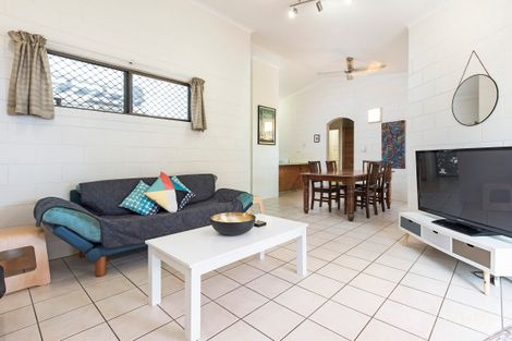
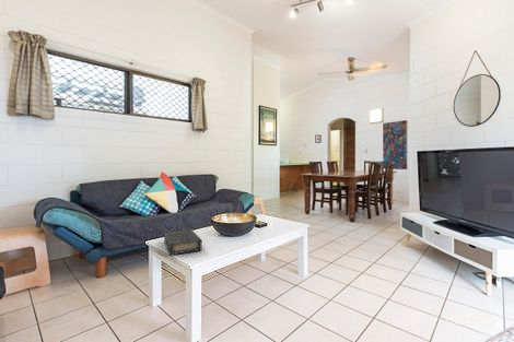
+ book [163,228,203,256]
